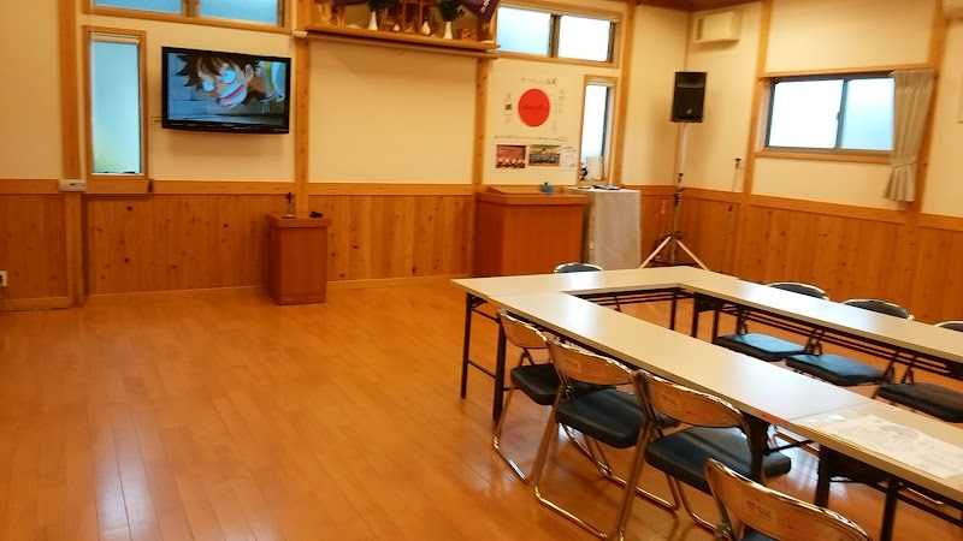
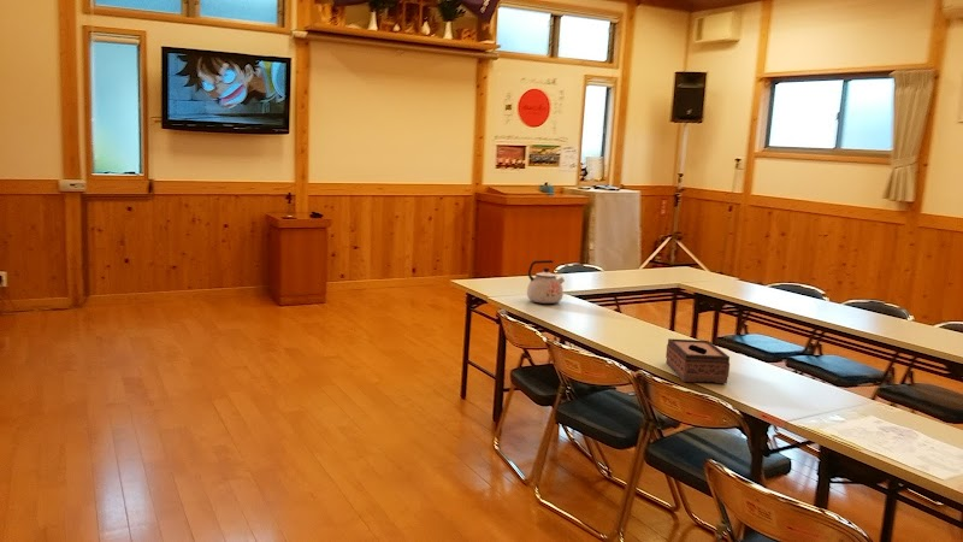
+ kettle [526,259,566,305]
+ tissue box [664,337,731,384]
